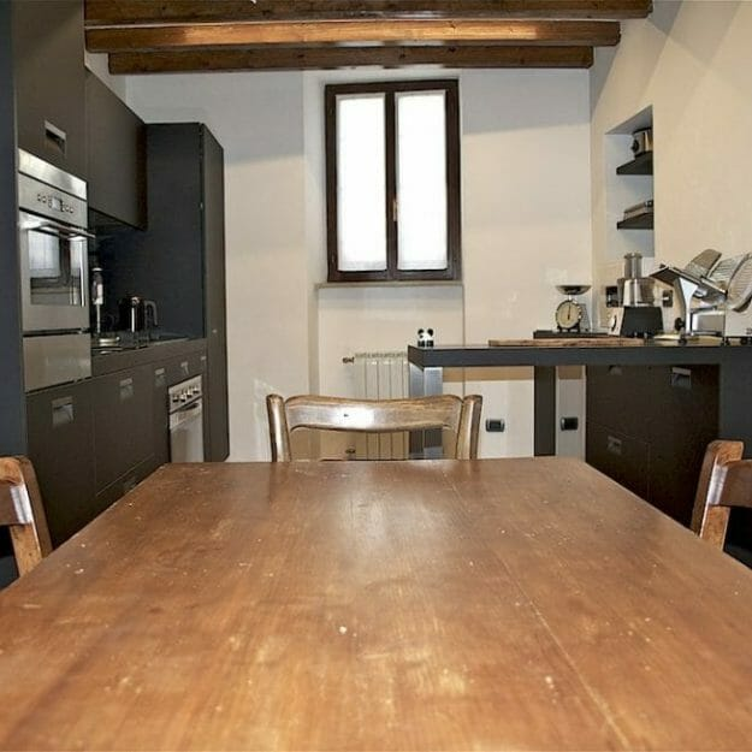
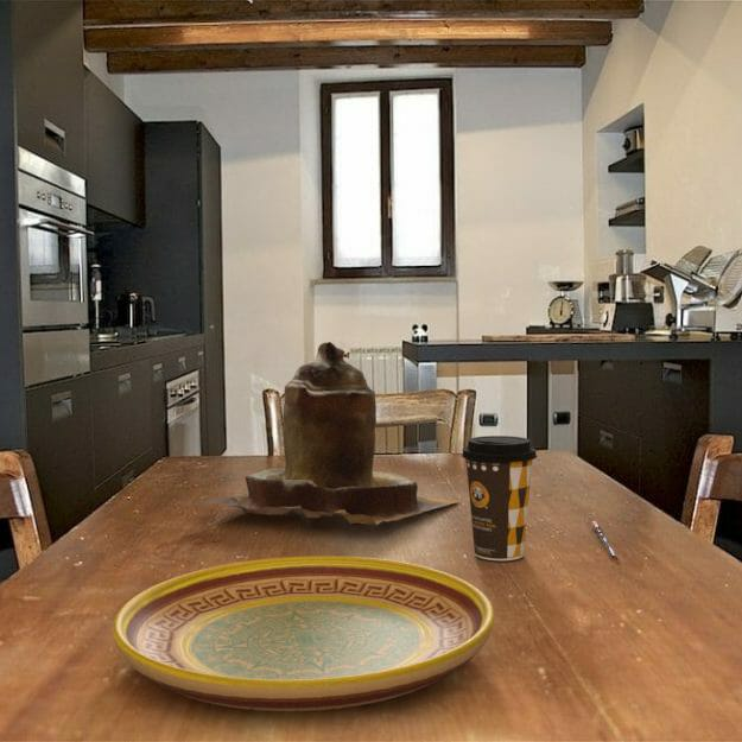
+ plate [112,554,495,712]
+ teapot [192,341,461,529]
+ coffee cup [461,435,538,562]
+ pen [591,520,619,558]
